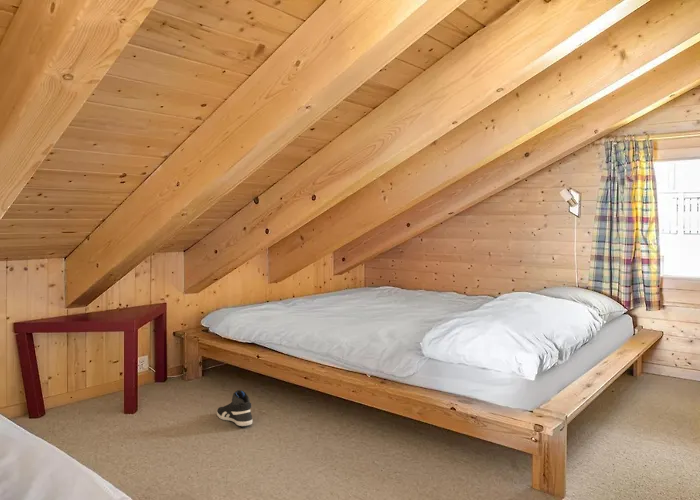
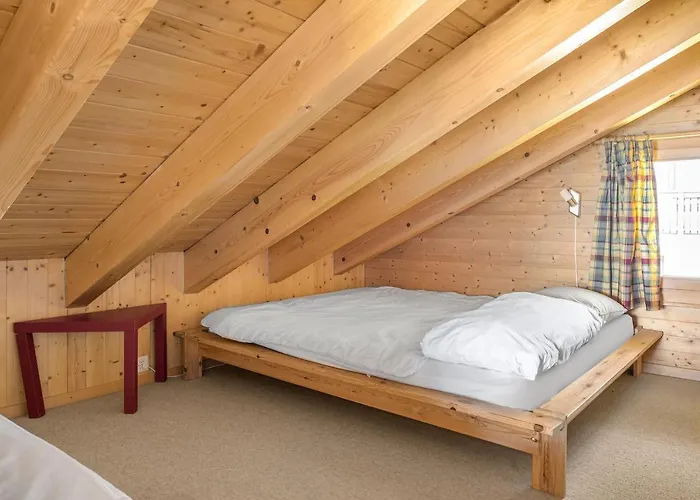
- sneaker [216,389,253,427]
